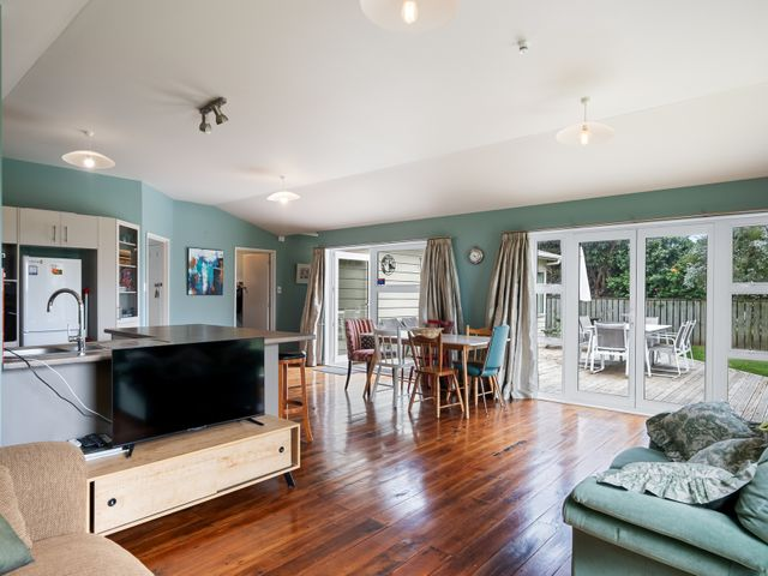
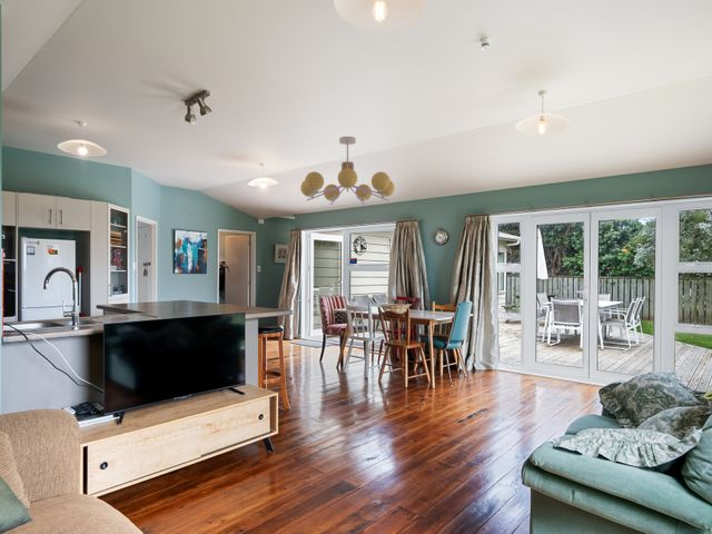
+ chandelier [299,136,395,206]
